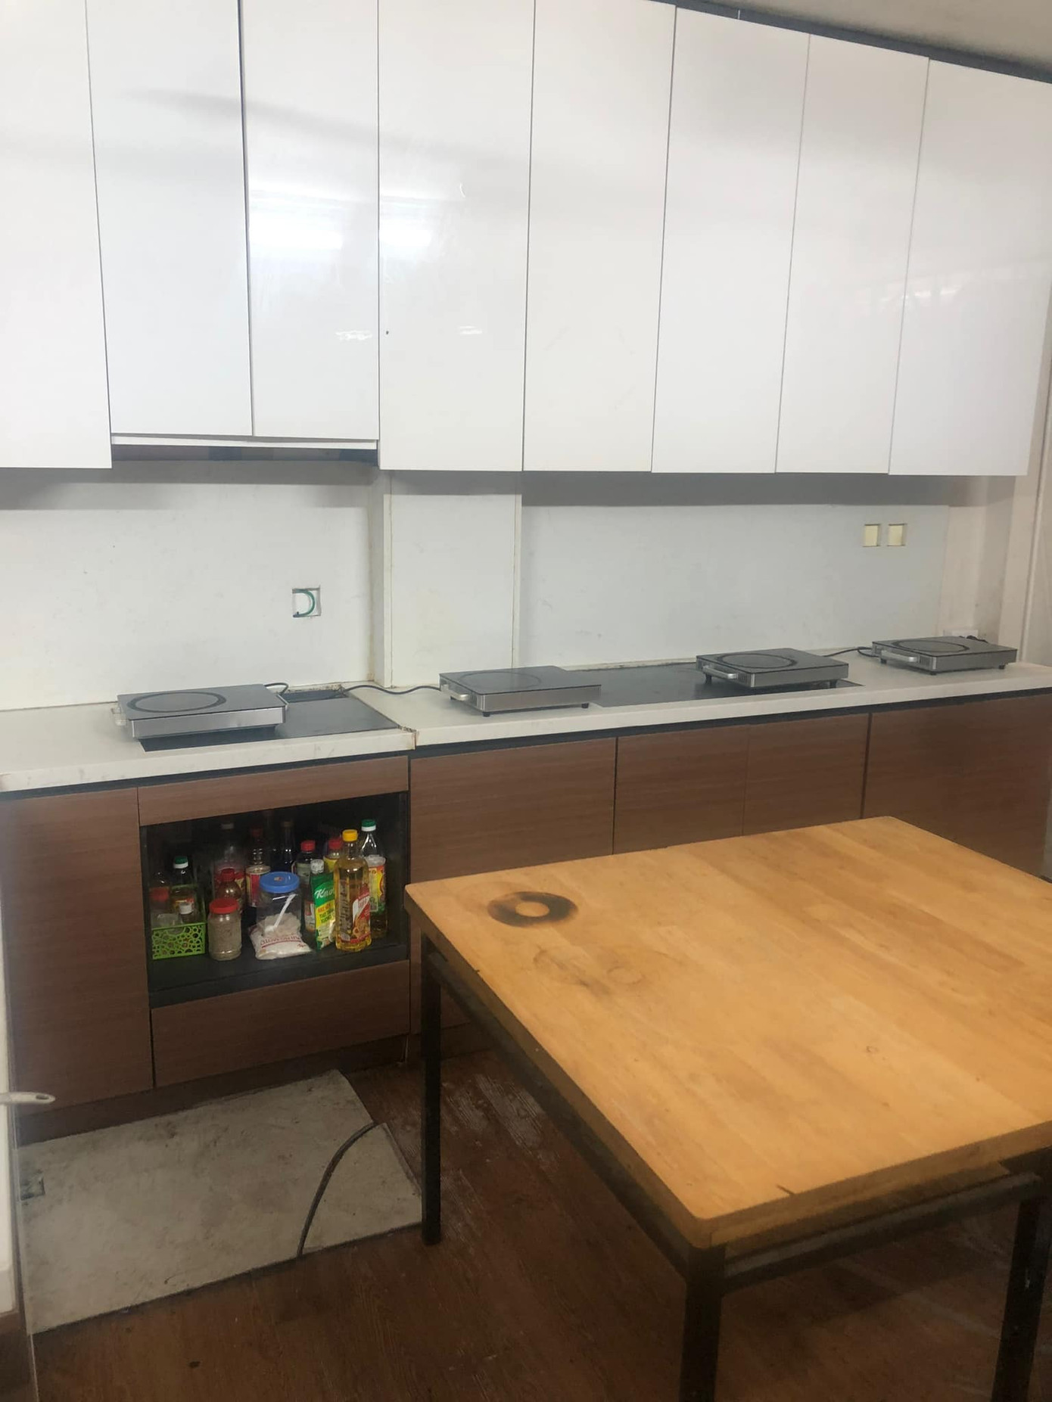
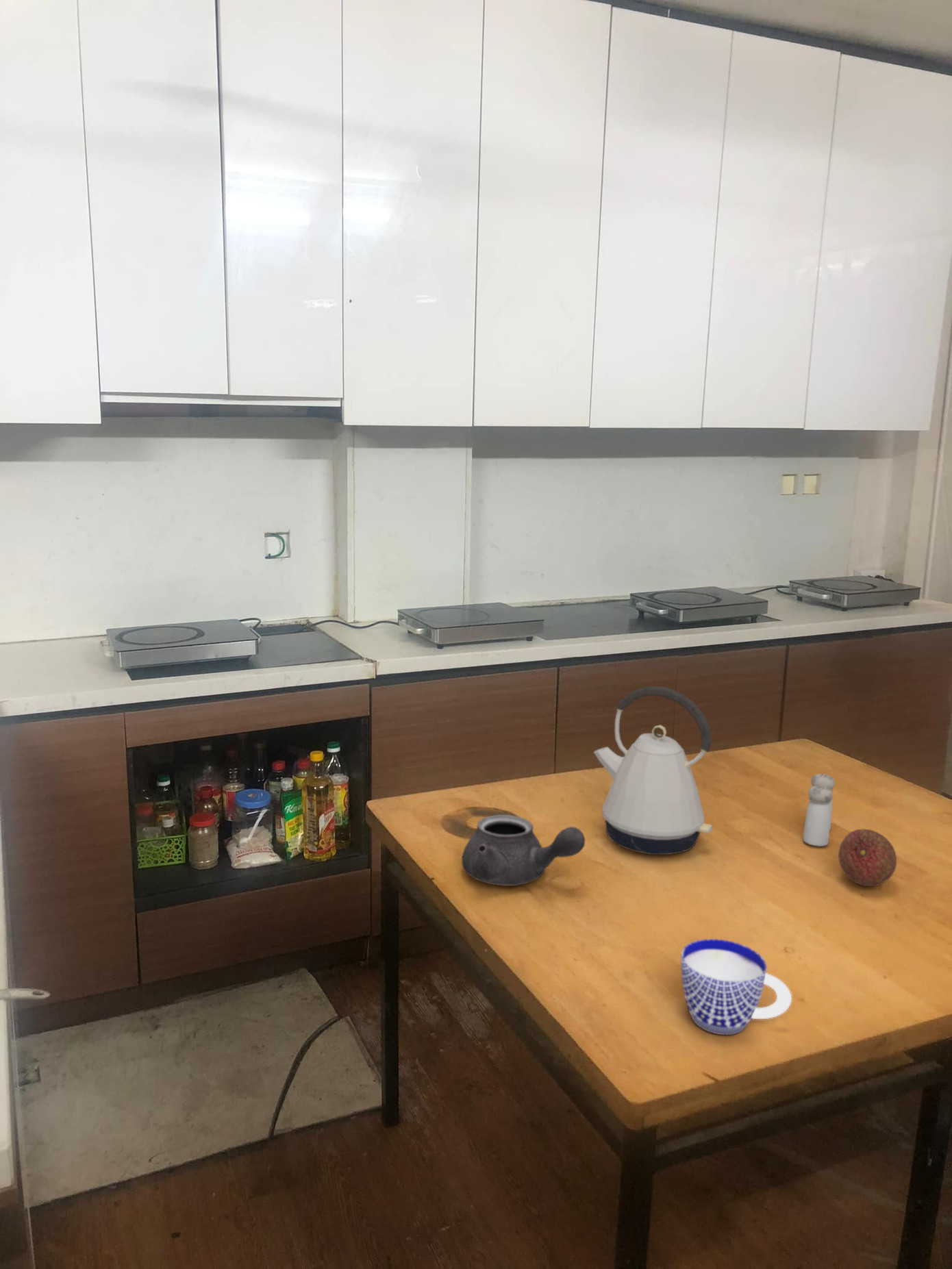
+ salt and pepper shaker [803,773,836,847]
+ cup [680,938,792,1035]
+ fruit [838,829,897,887]
+ kettle [593,686,713,855]
+ teapot [461,814,586,886]
